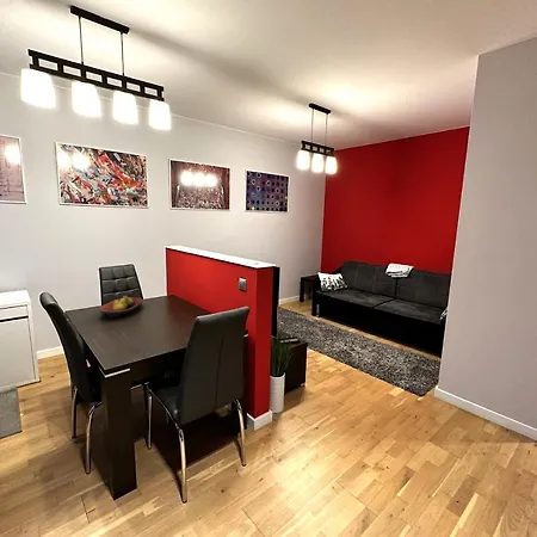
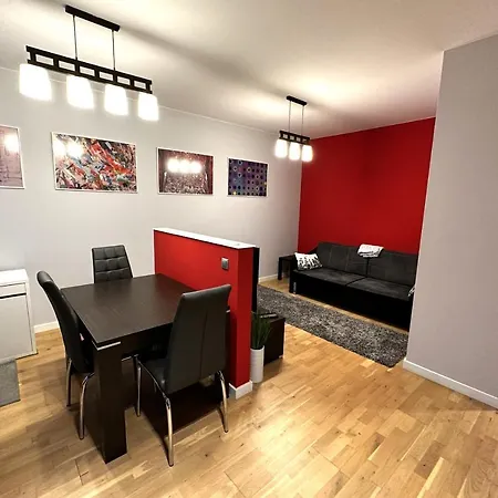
- fruit bowl [98,295,143,319]
